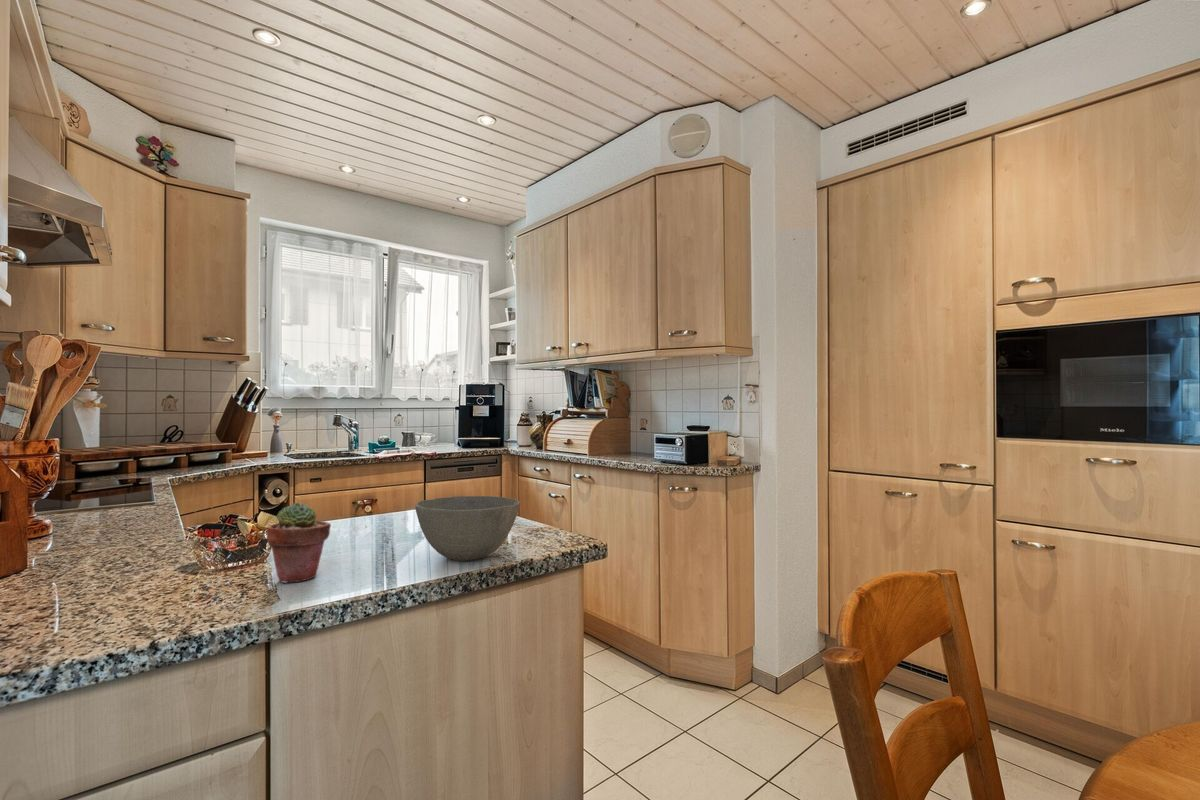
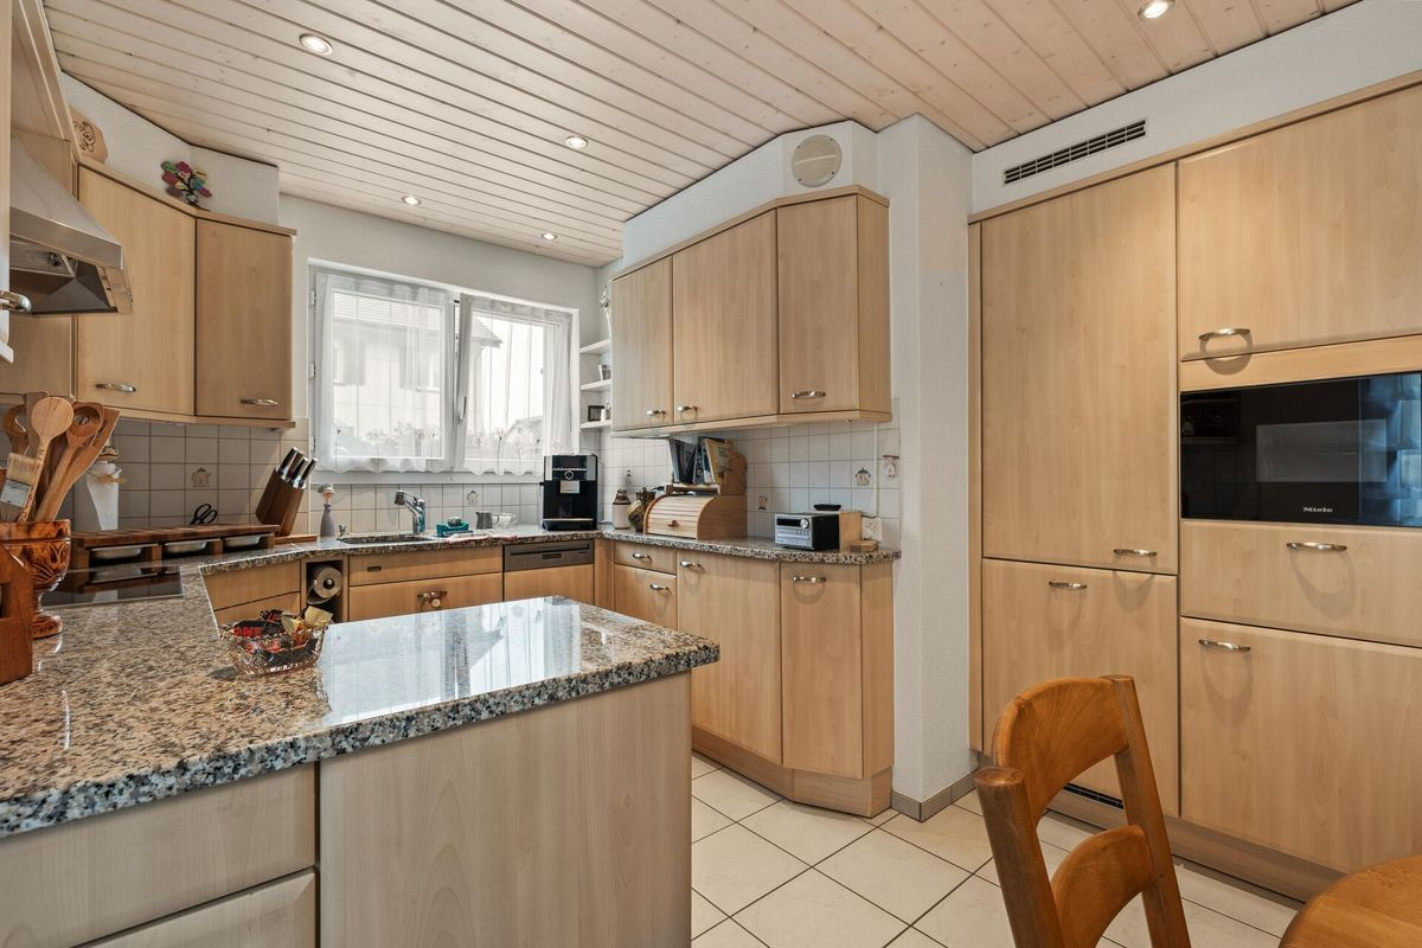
- bowl [414,495,521,562]
- potted succulent [266,502,332,584]
